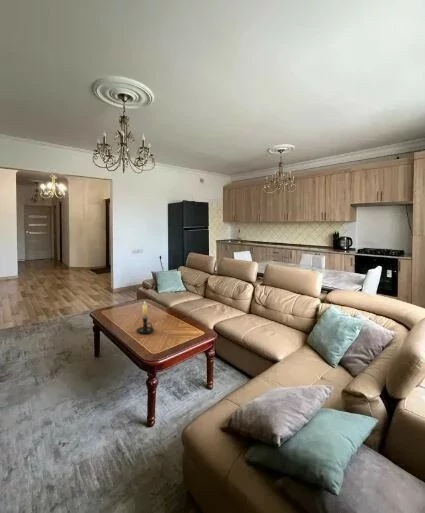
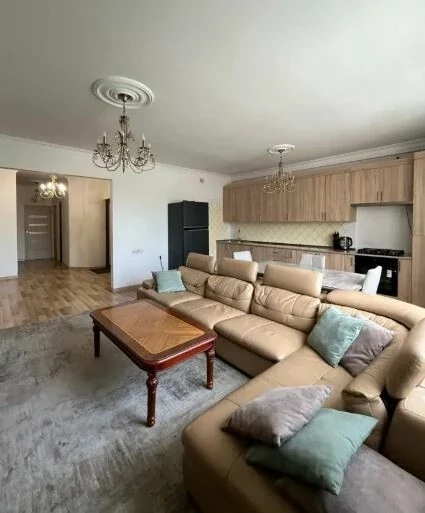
- candle holder [136,300,155,335]
